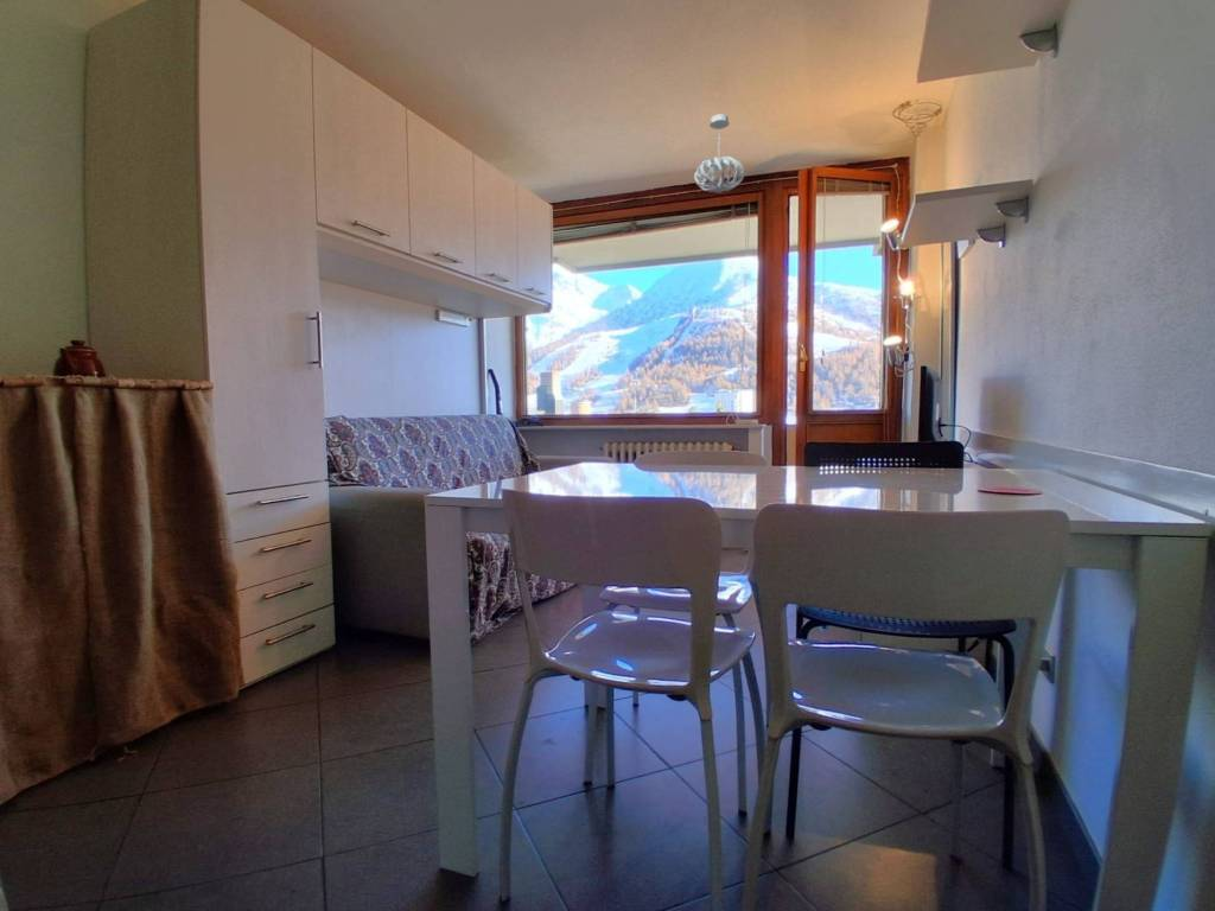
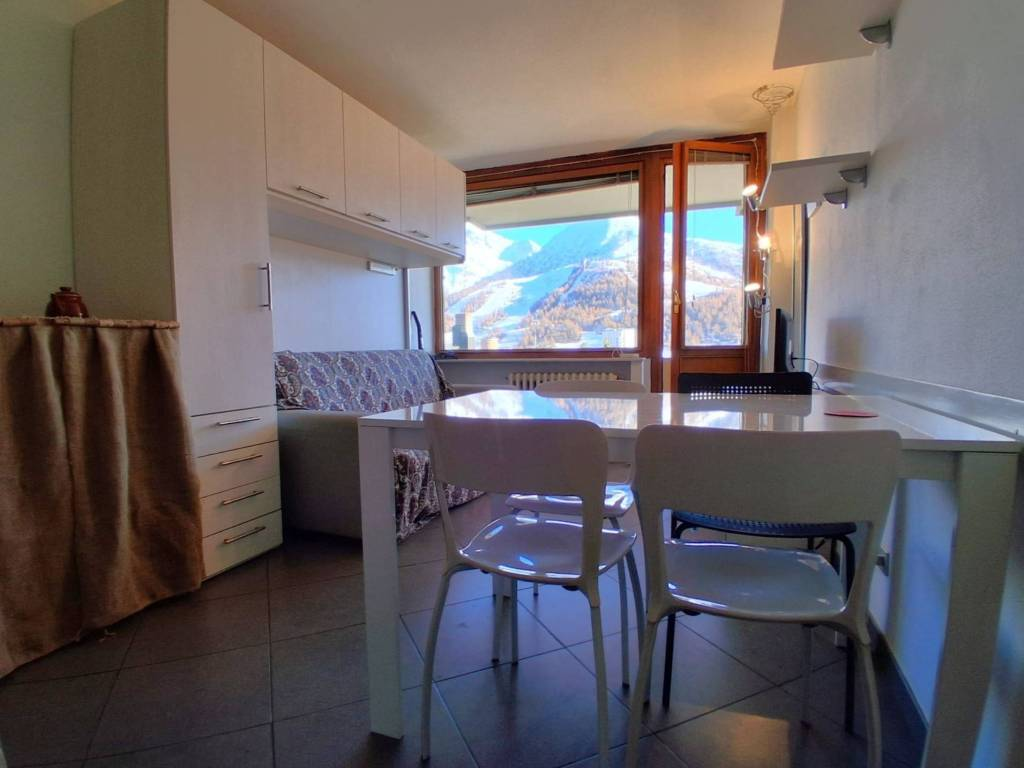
- pendant light [693,113,745,195]
